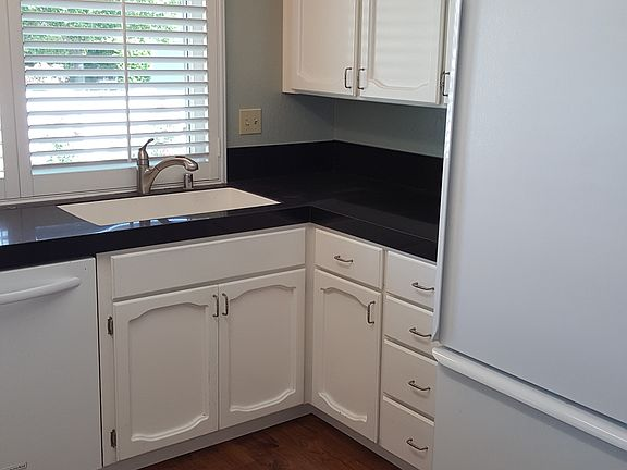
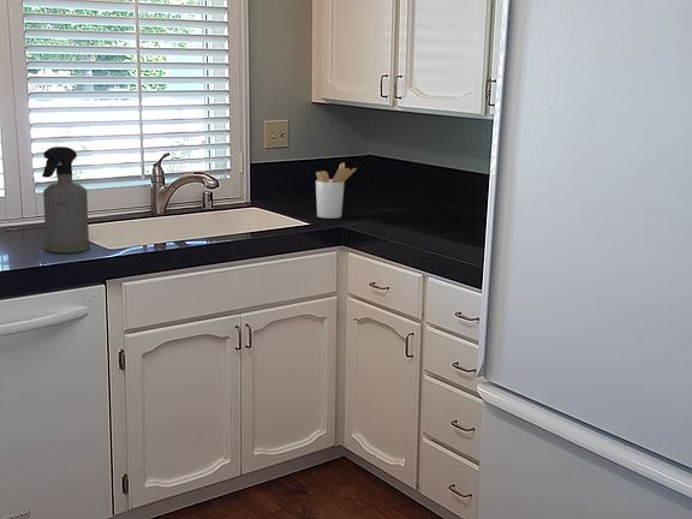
+ utensil holder [315,161,358,220]
+ spray bottle [41,145,91,253]
